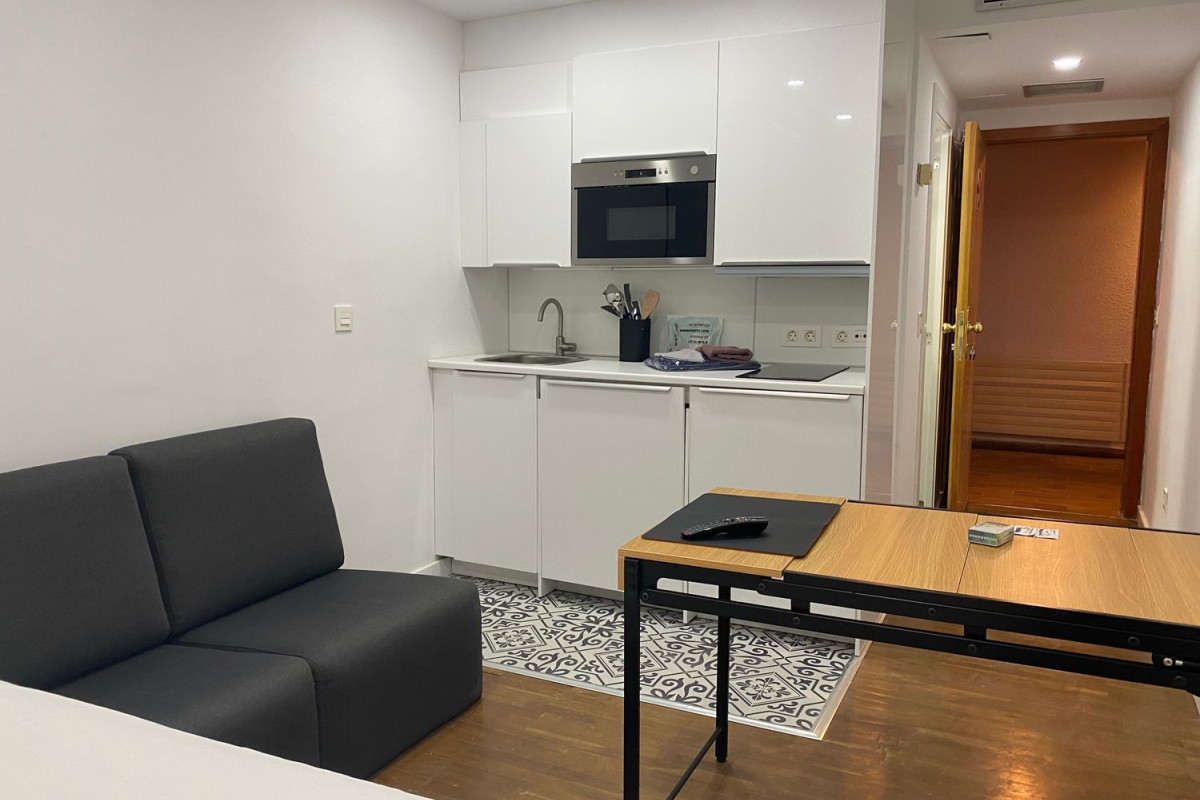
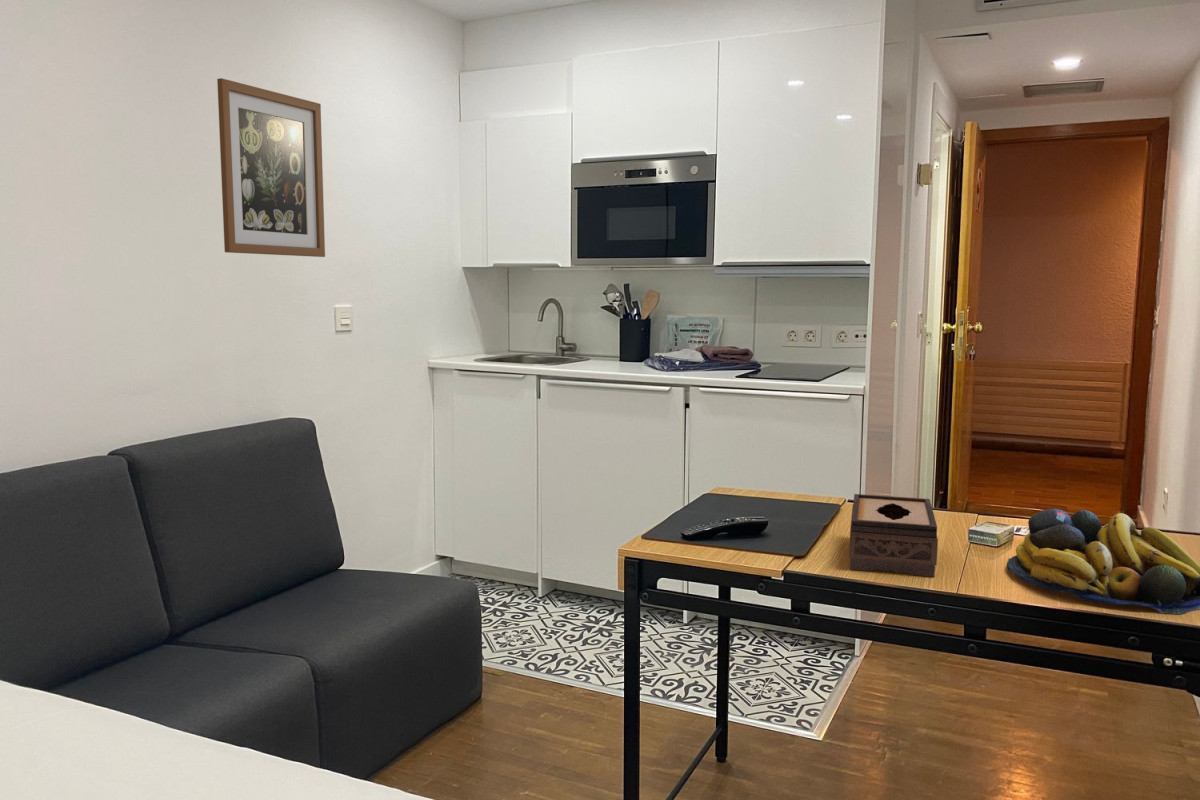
+ fruit bowl [1006,508,1200,615]
+ wall art [216,77,326,258]
+ tissue box [848,493,939,578]
